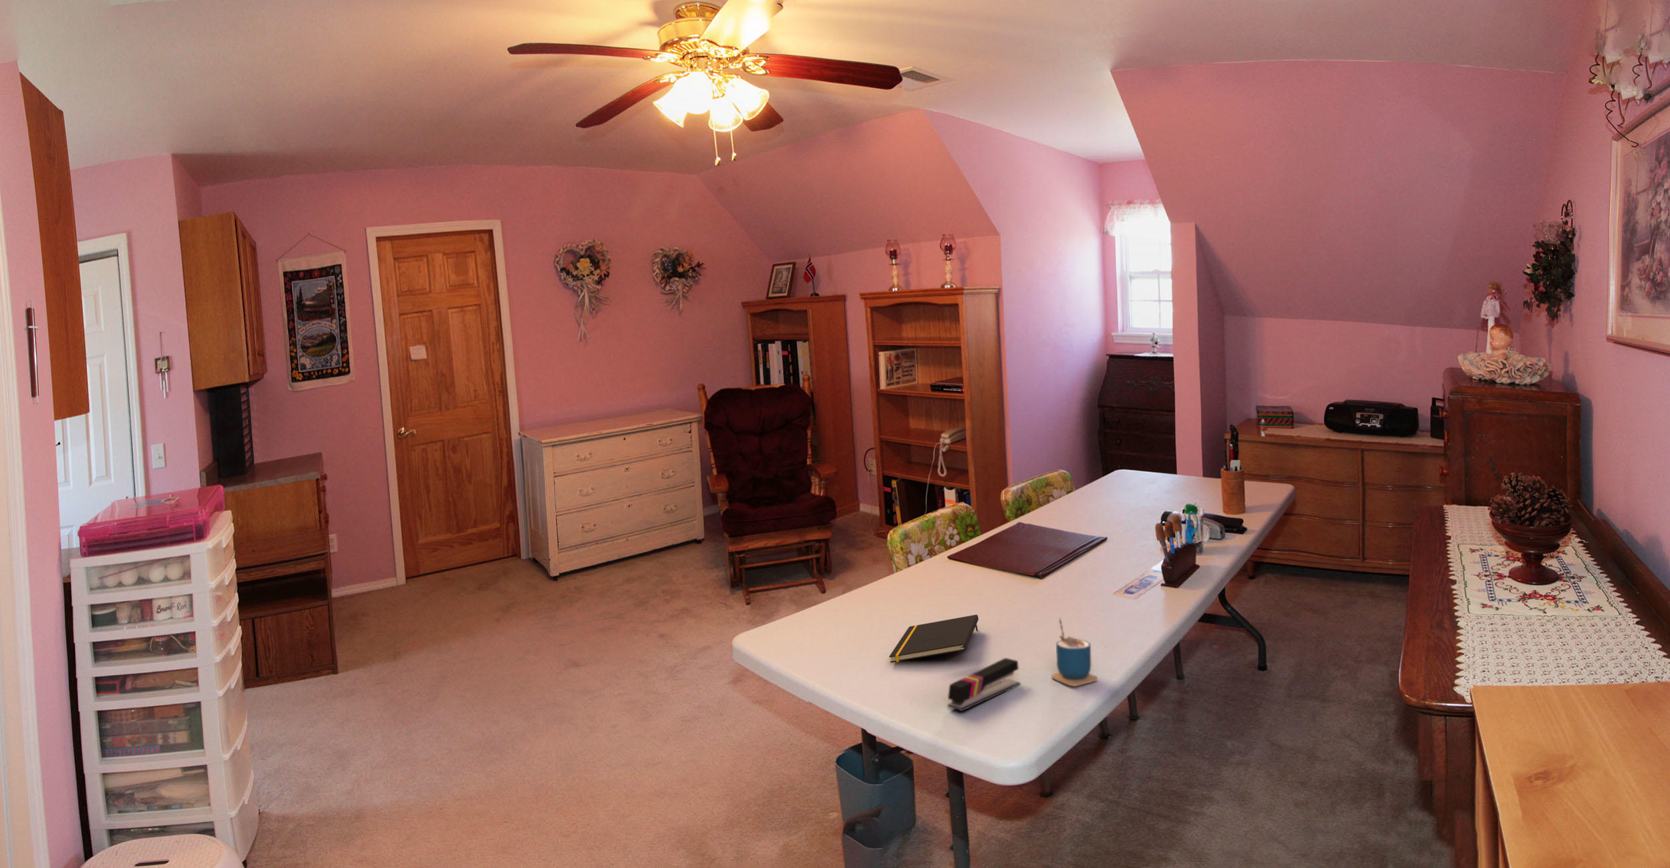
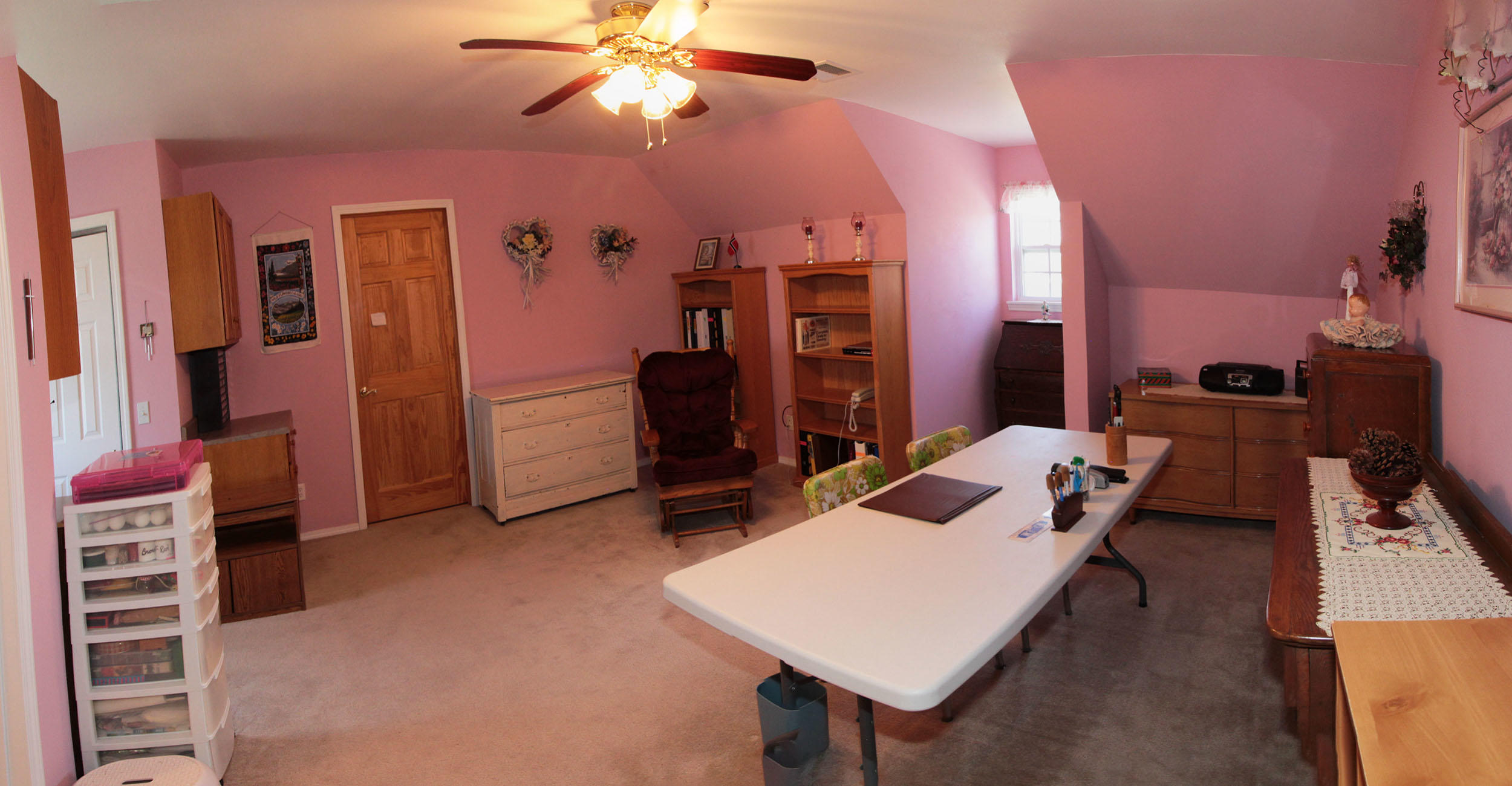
- notepad [888,614,980,663]
- stapler [948,657,1021,712]
- cup [1050,617,1098,687]
